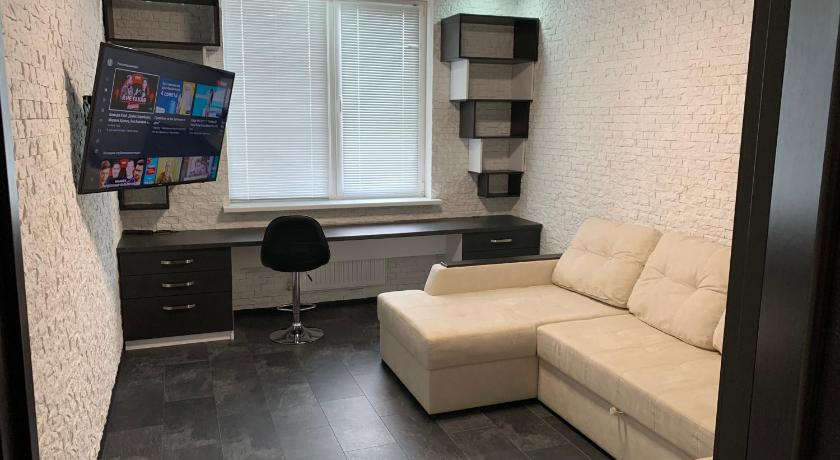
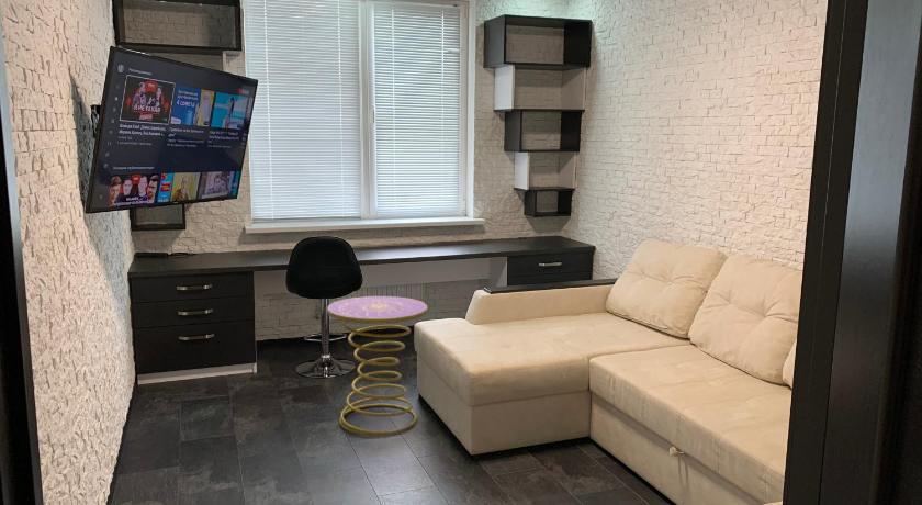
+ side table [326,295,429,436]
